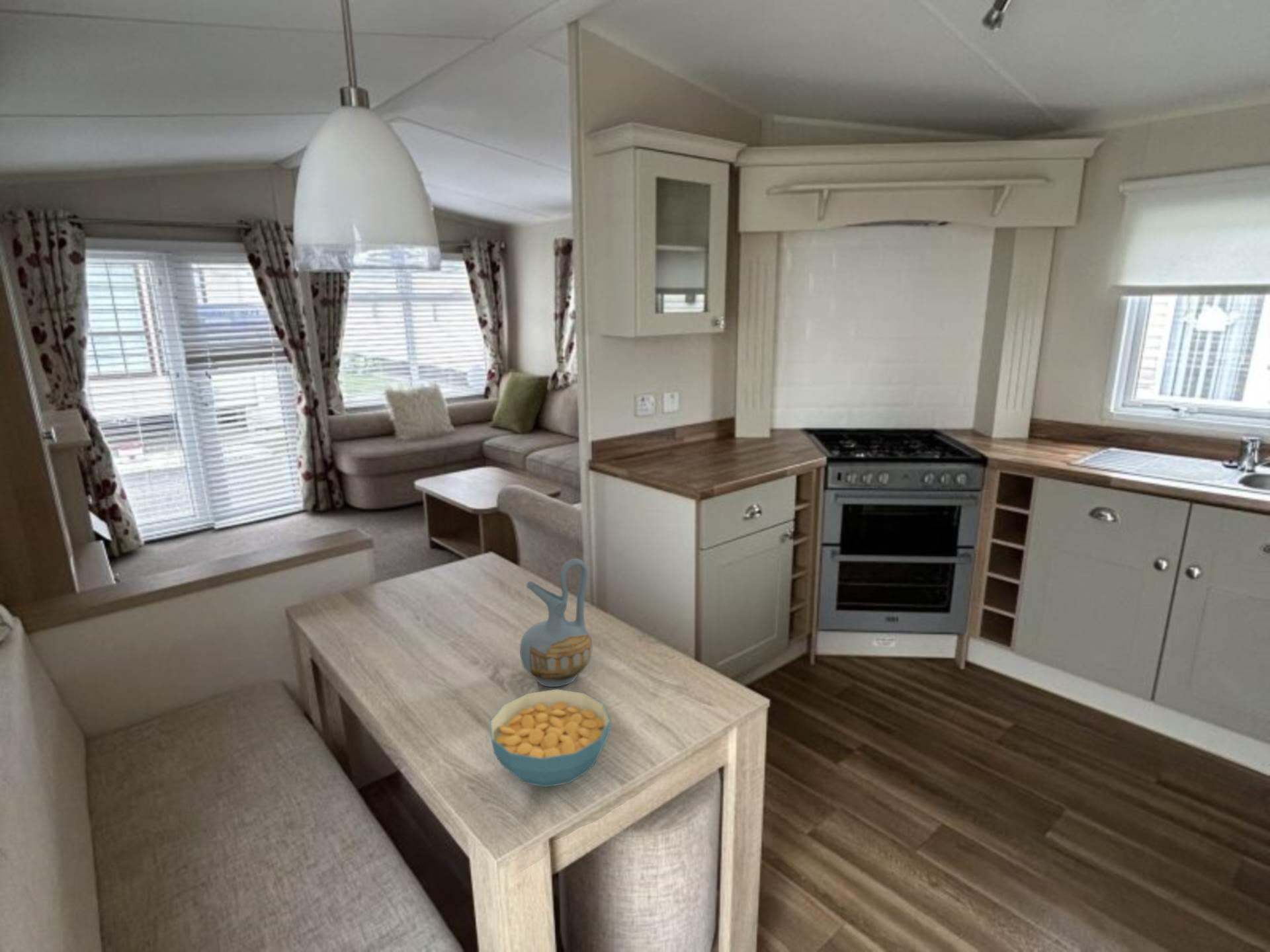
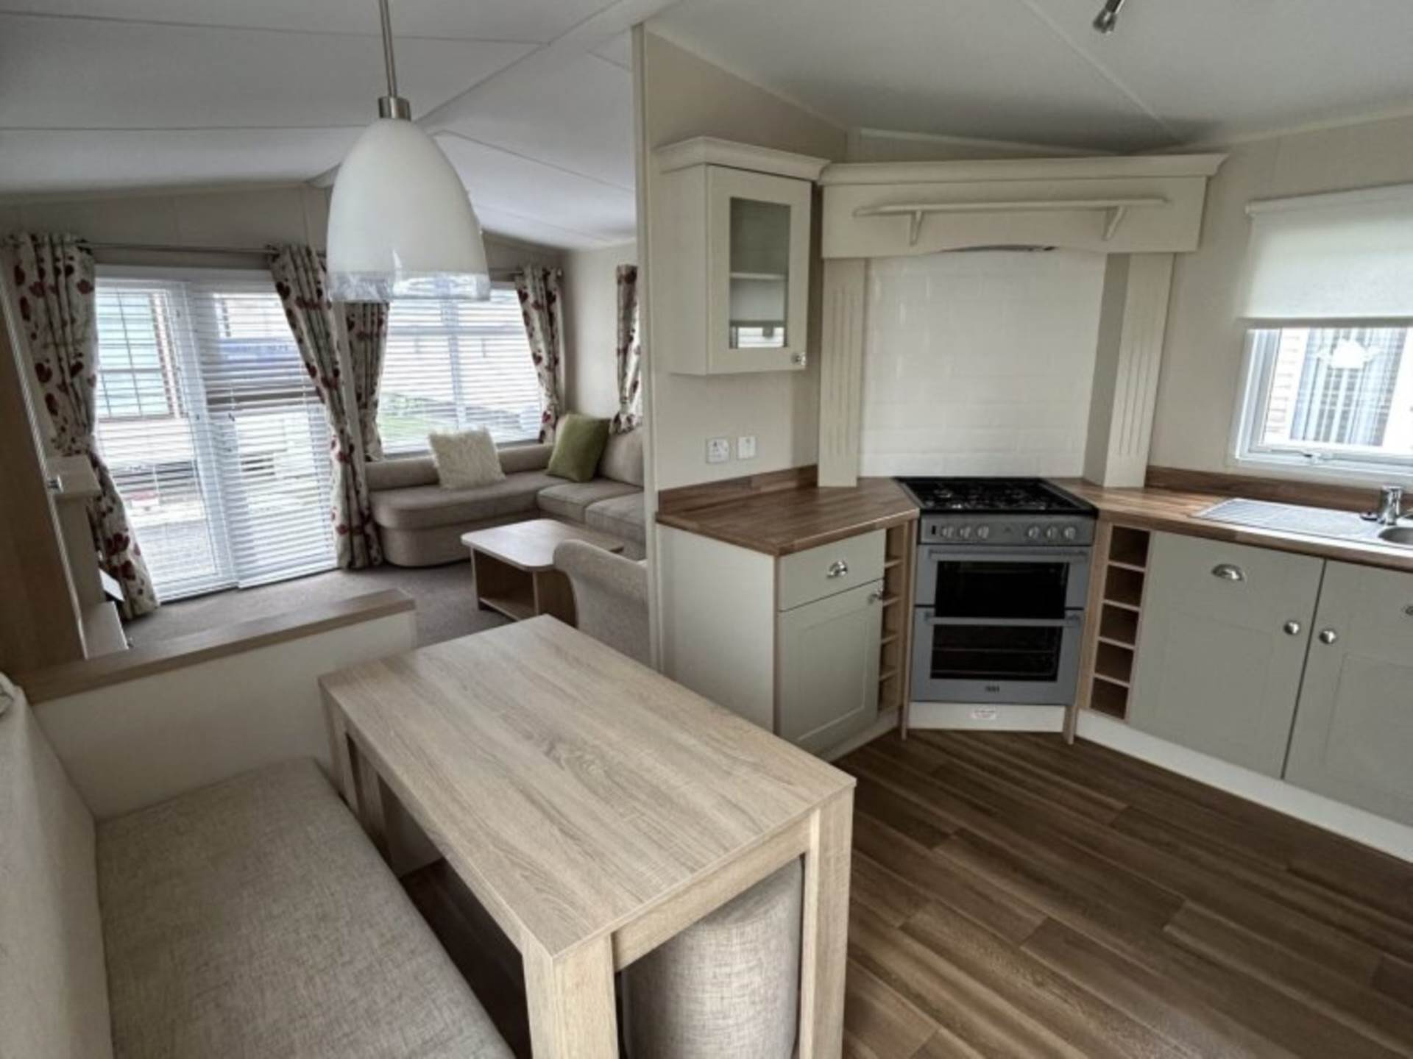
- cereal bowl [489,688,611,788]
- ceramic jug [519,558,593,688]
